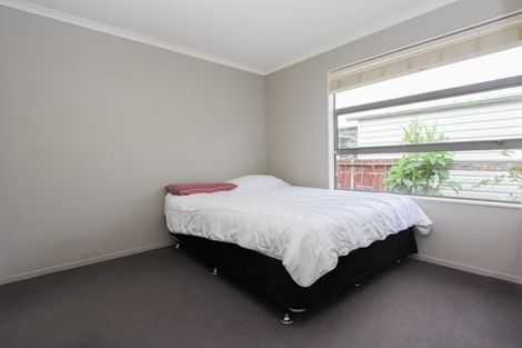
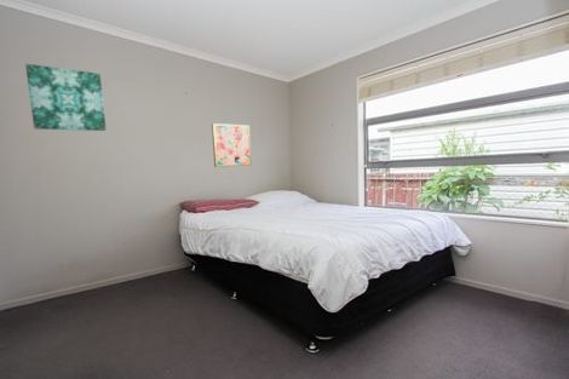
+ wall art [24,63,108,132]
+ wall art [211,122,253,168]
